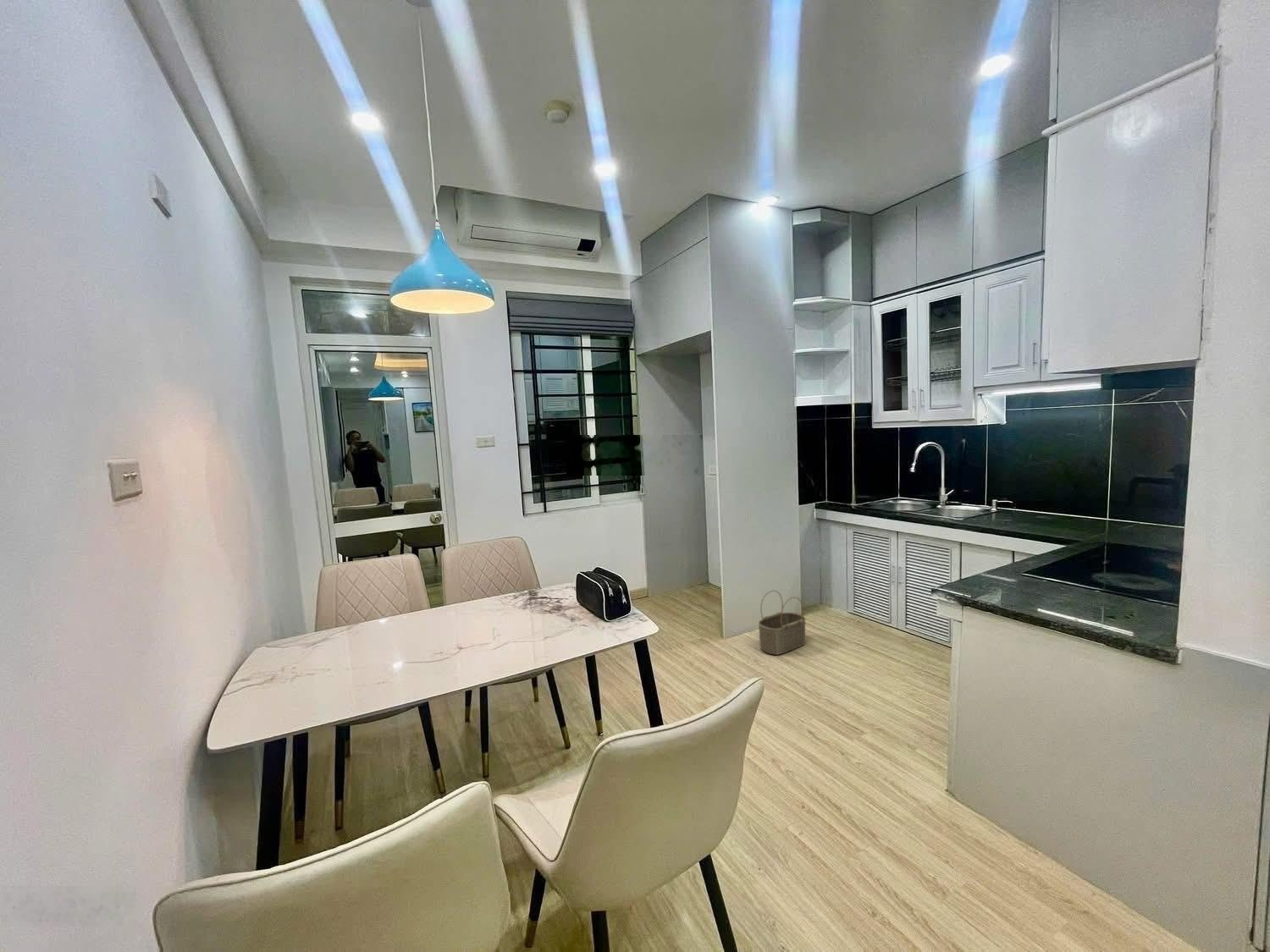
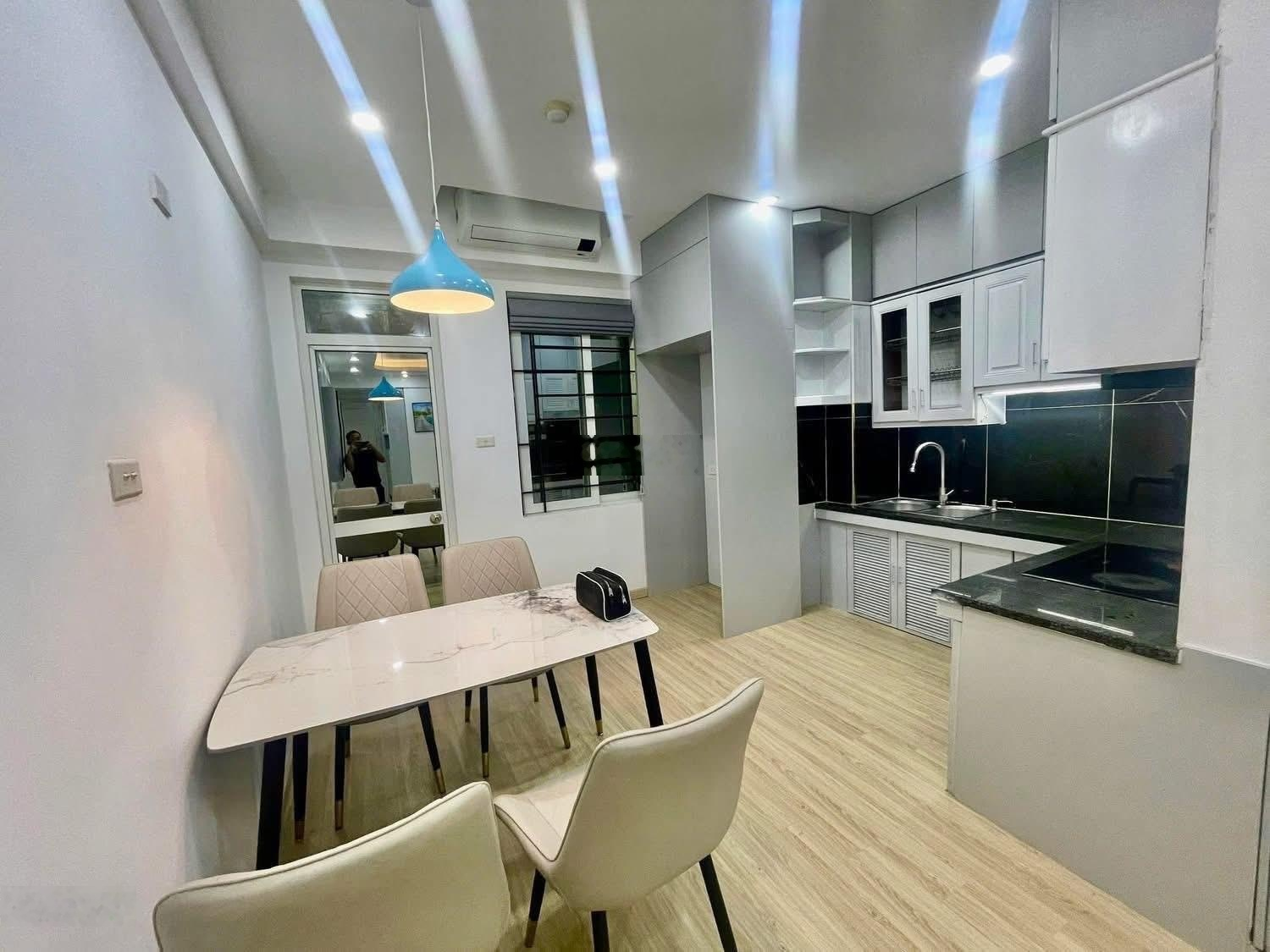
- wicker basket [758,590,807,656]
